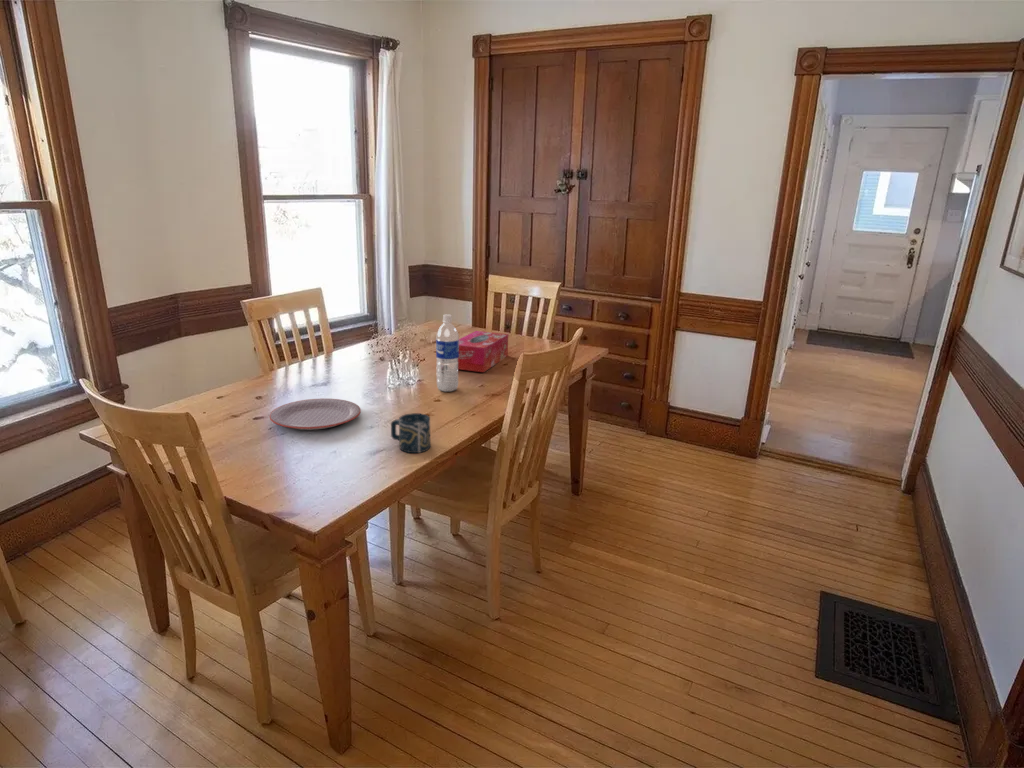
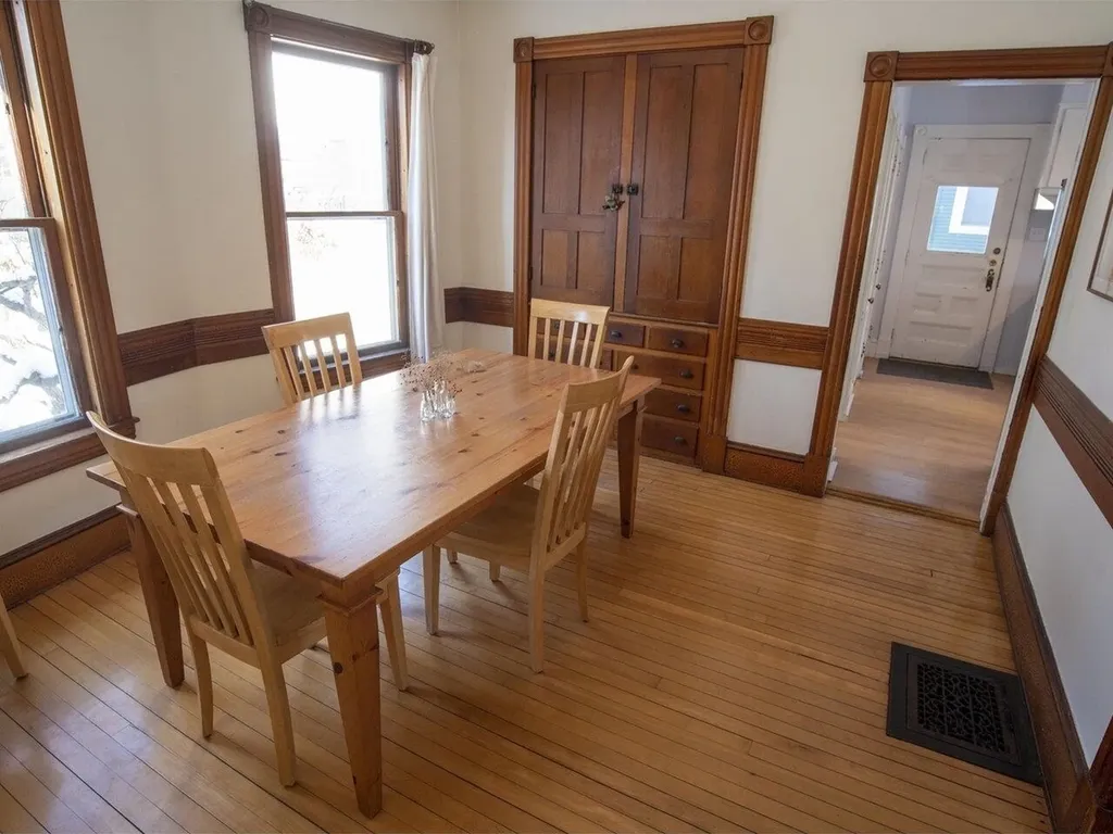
- tissue box [458,330,509,373]
- water bottle [435,313,460,393]
- cup [390,412,431,454]
- plate [269,397,362,431]
